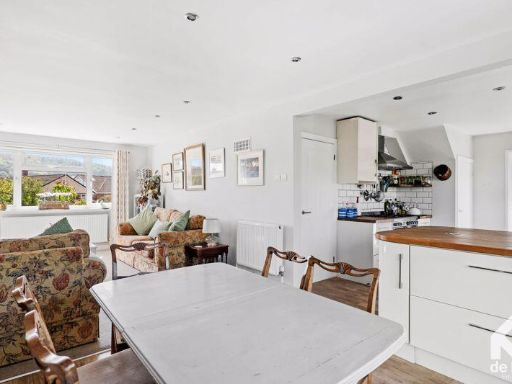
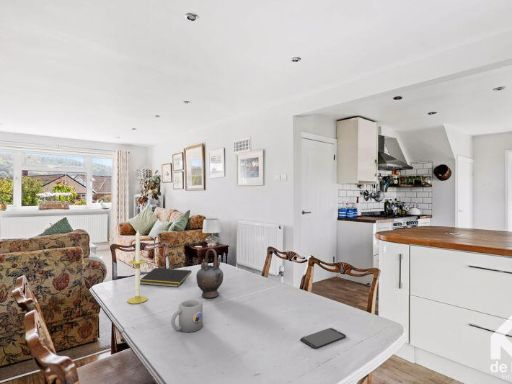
+ candle [126,229,148,305]
+ notepad [140,267,193,288]
+ teapot [195,248,224,299]
+ mug [170,299,204,333]
+ smartphone [299,327,347,349]
